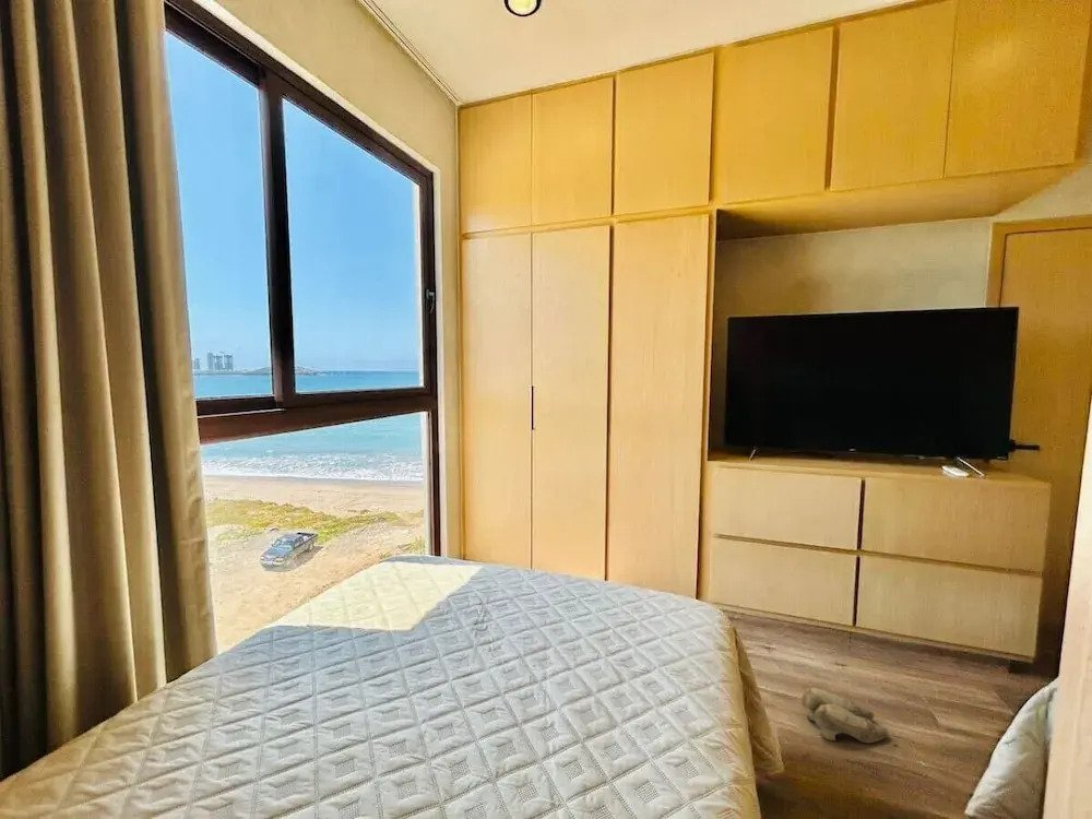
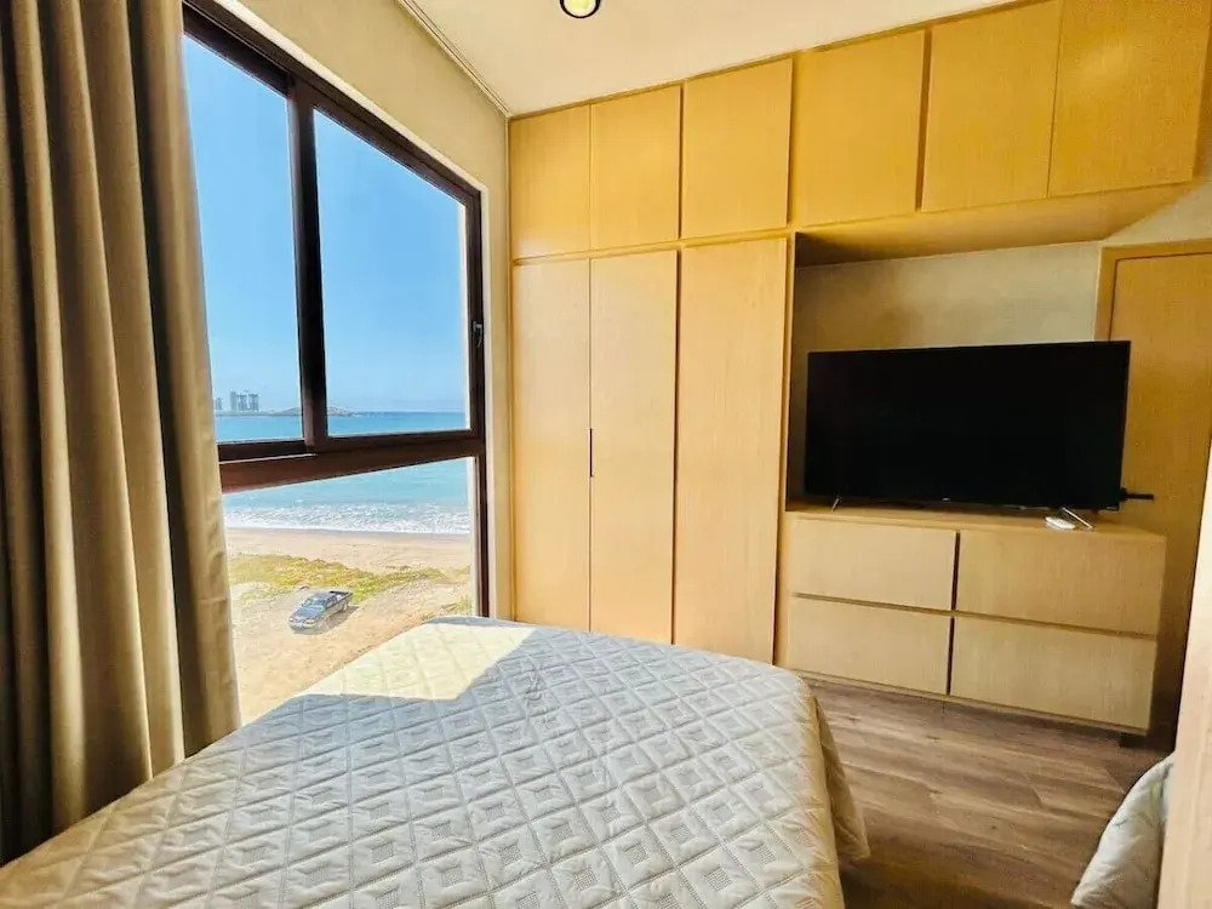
- slippers [800,686,890,745]
